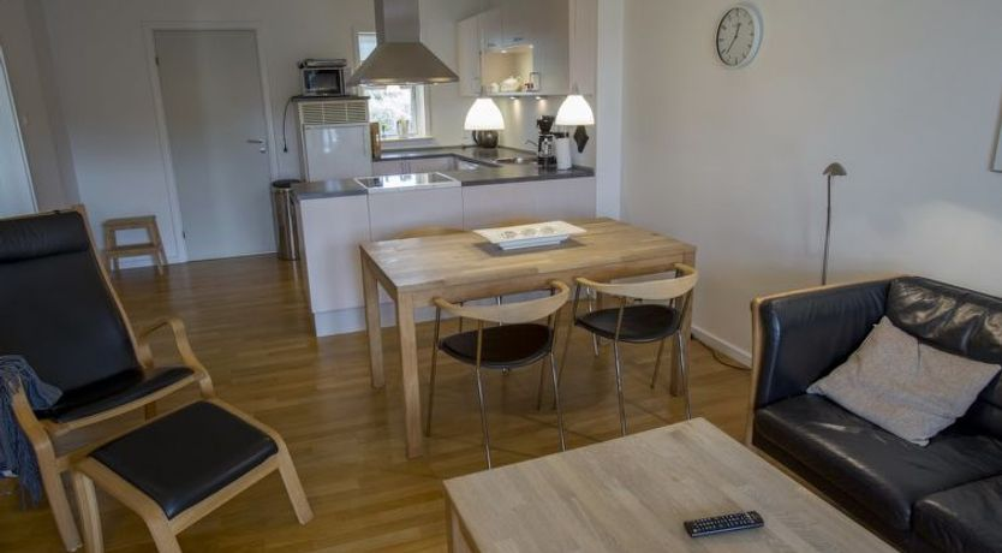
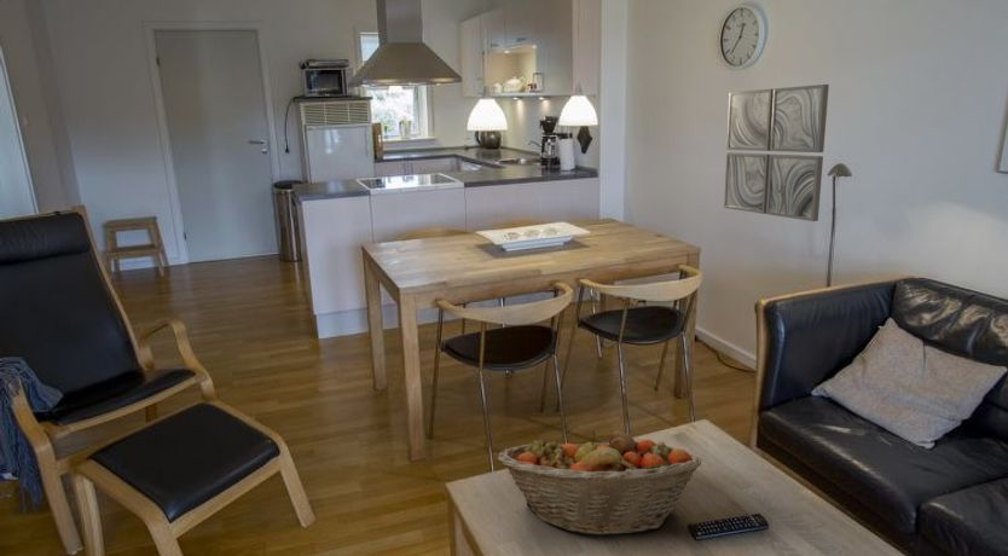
+ fruit basket [497,429,703,538]
+ wall art [723,83,830,222]
